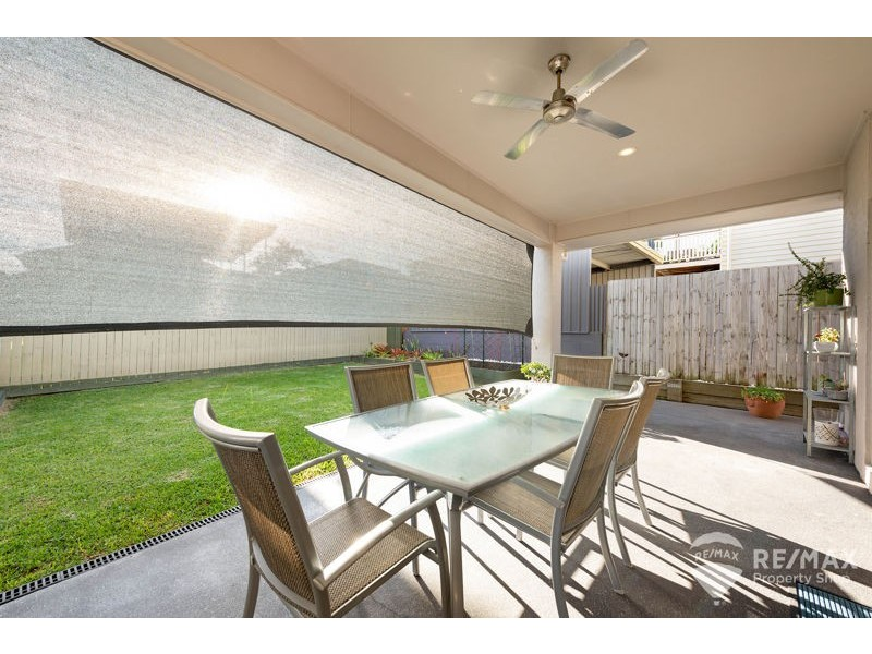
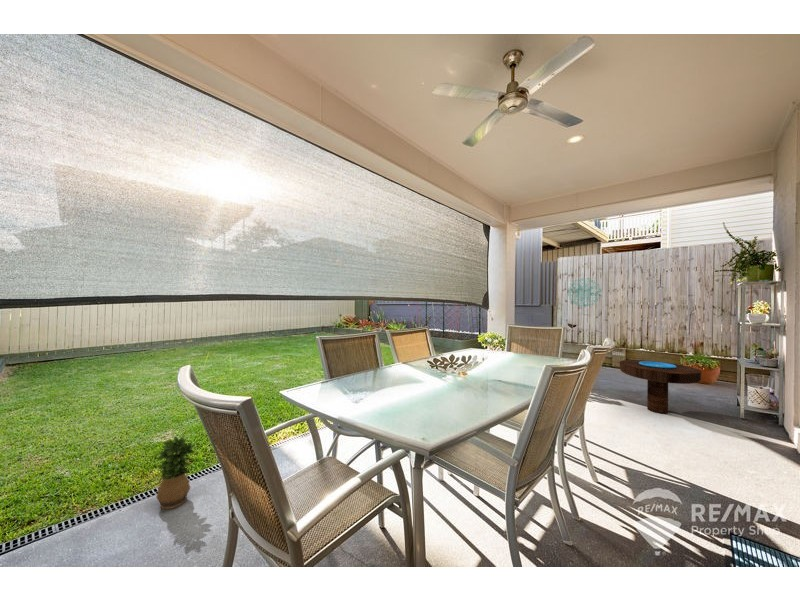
+ side table [619,359,702,414]
+ wall decoration [567,277,602,308]
+ potted plant [156,436,195,510]
